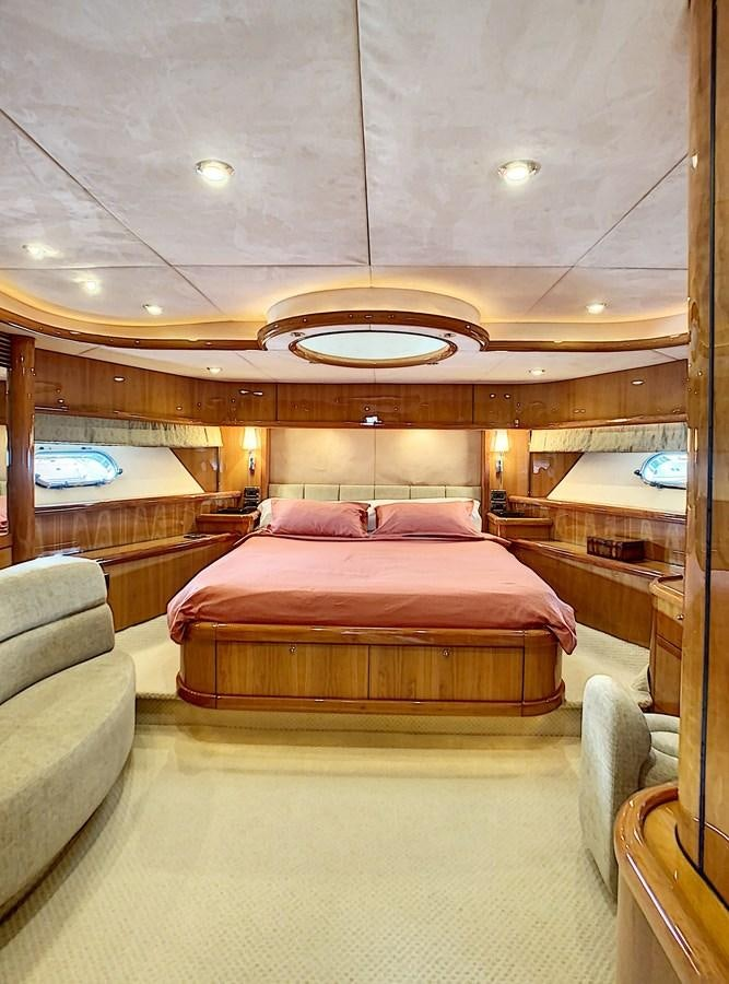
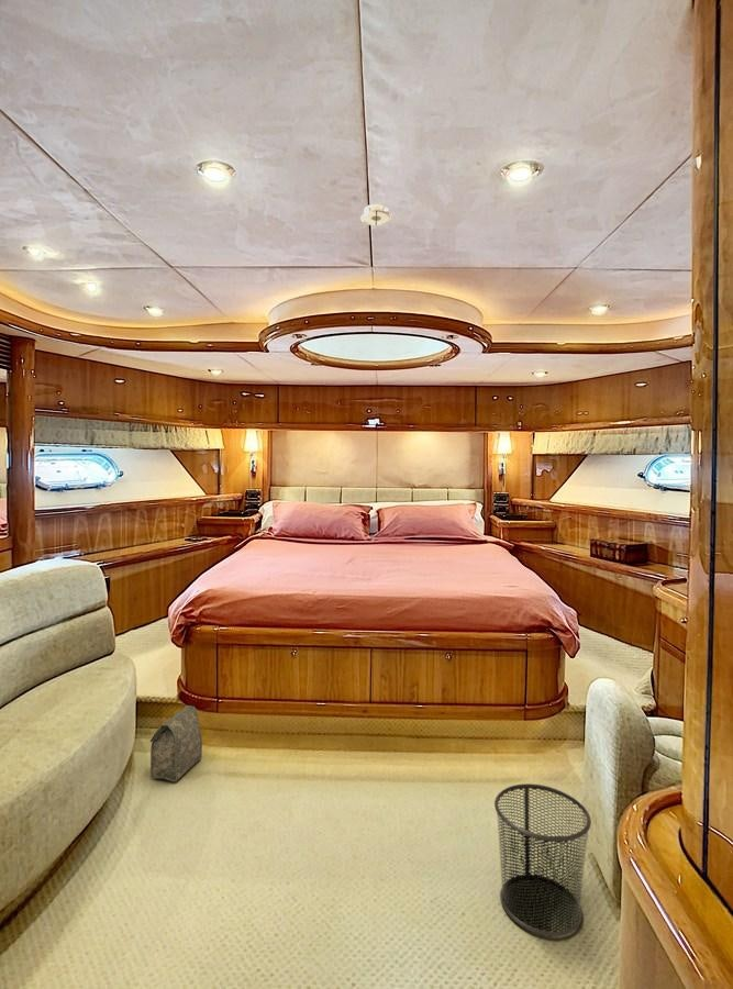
+ bag [148,704,203,782]
+ waste bin [493,782,592,937]
+ smoke detector [359,203,392,226]
